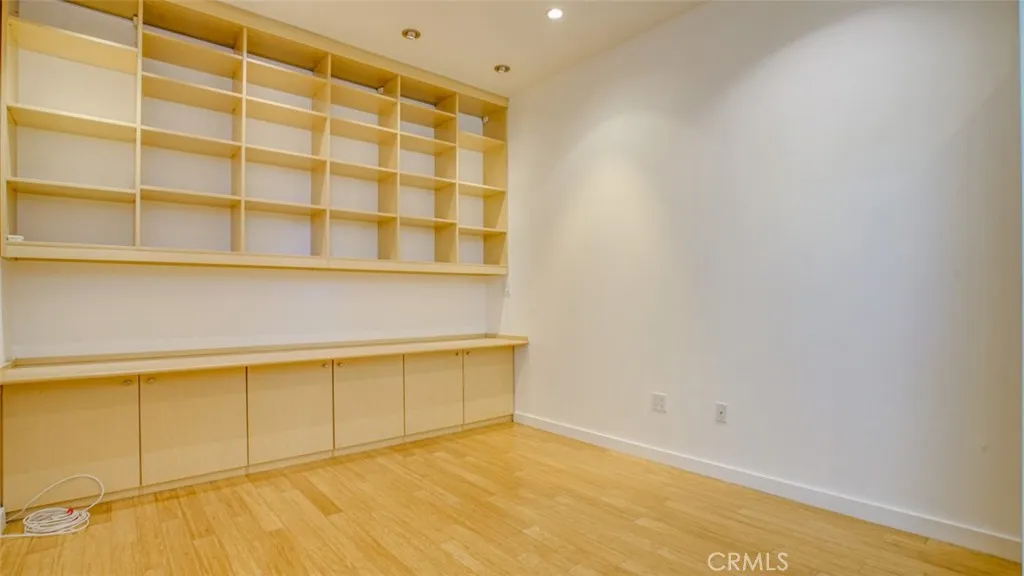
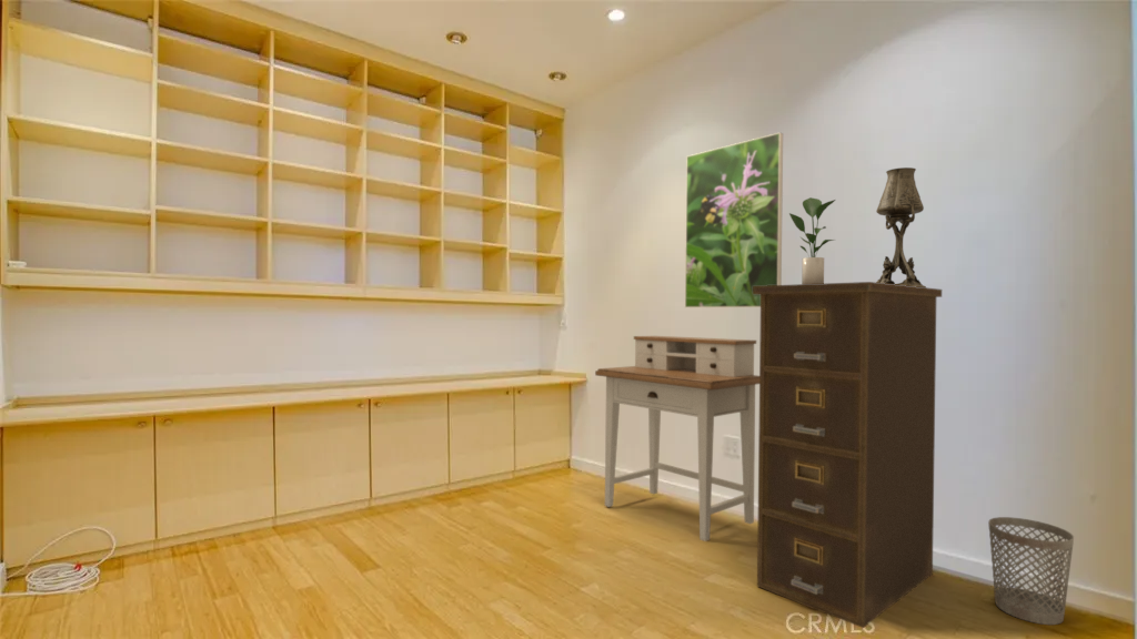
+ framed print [684,131,784,308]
+ potted plant [788,196,836,284]
+ table lamp [875,166,927,287]
+ wastebasket [987,516,1075,626]
+ filing cabinet [753,281,943,629]
+ desk [594,335,759,542]
